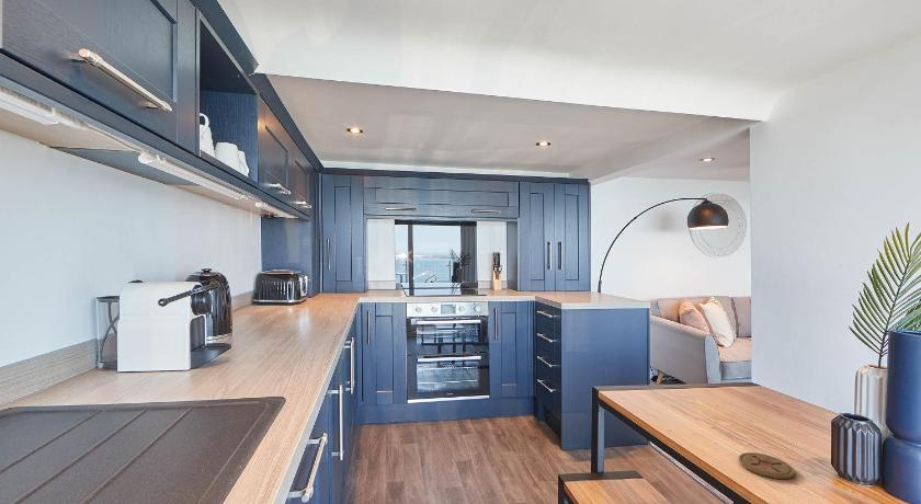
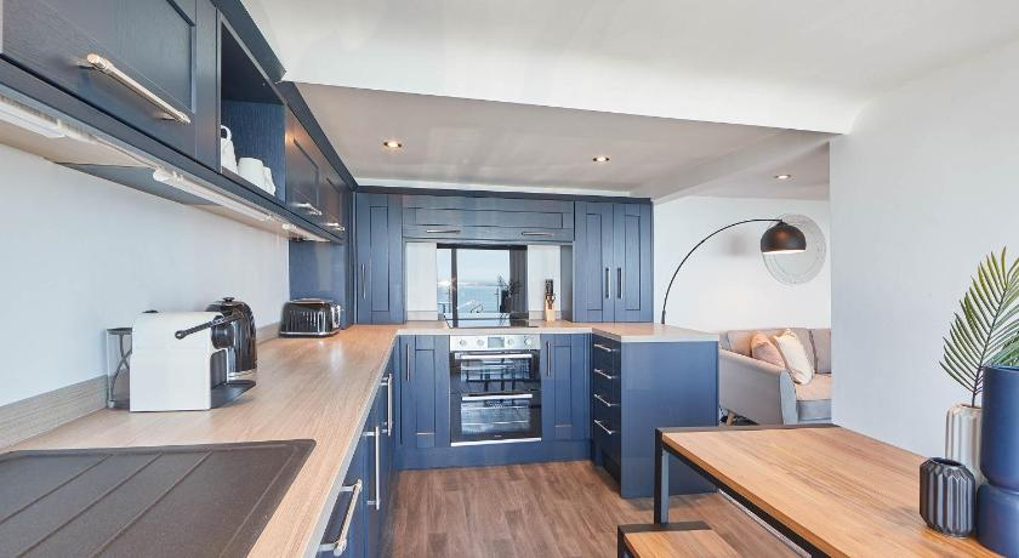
- coaster [738,451,796,480]
